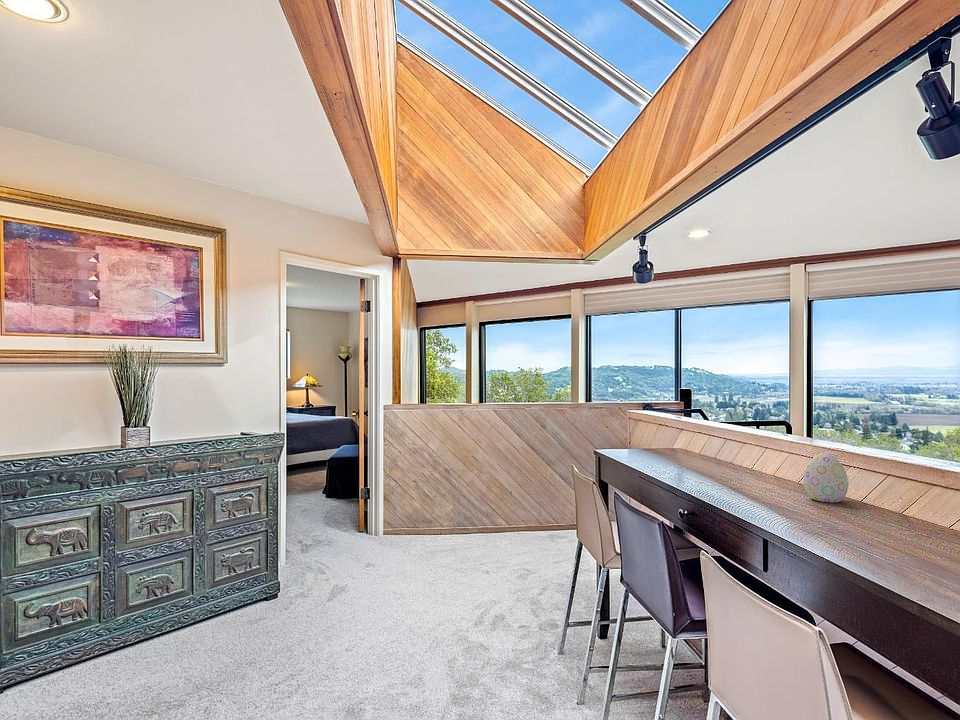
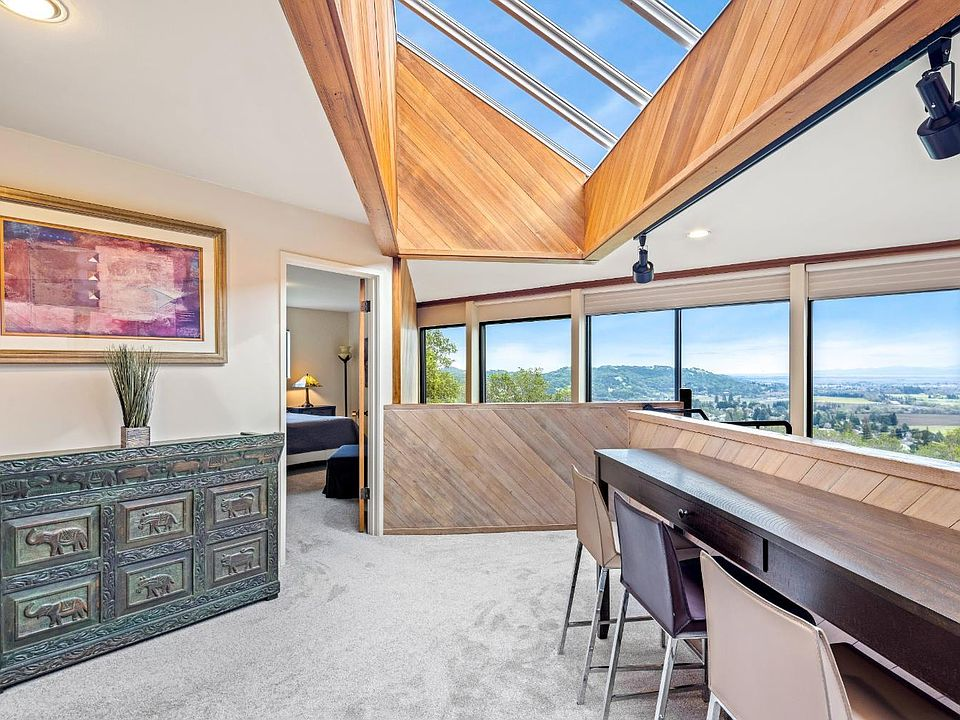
- decorative egg [802,452,849,504]
